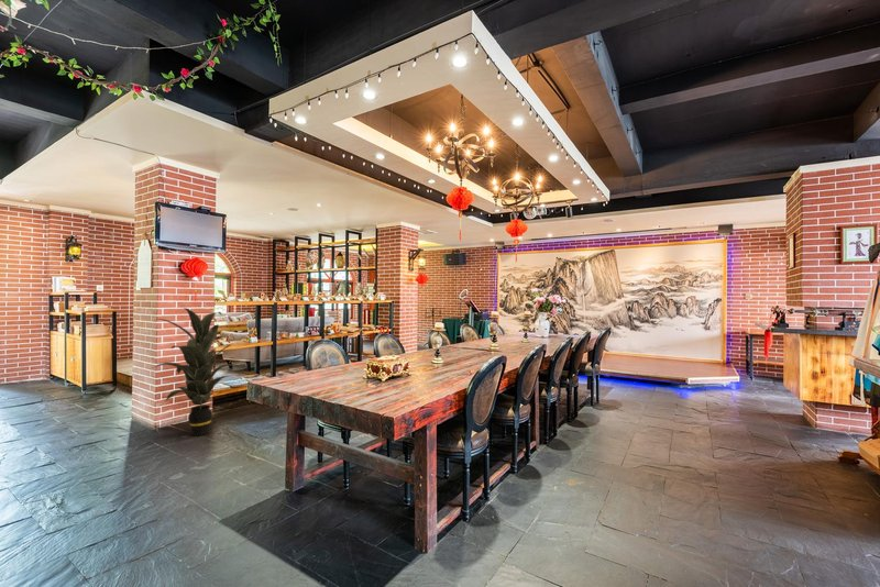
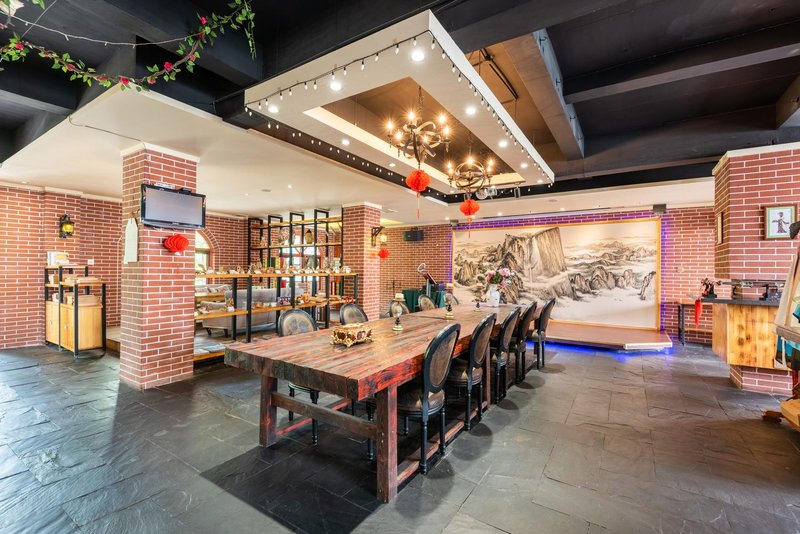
- indoor plant [152,307,244,438]
